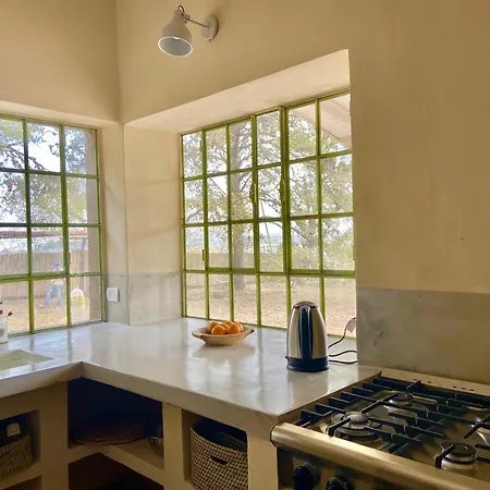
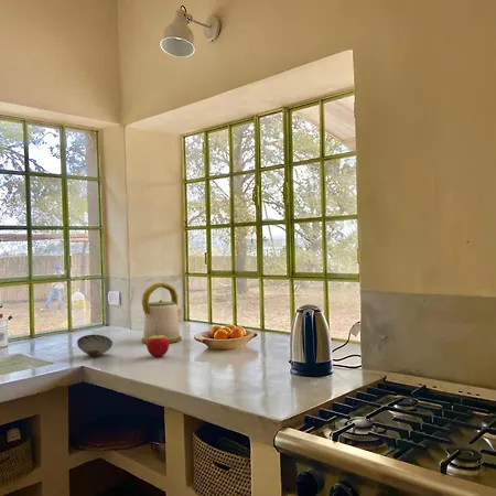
+ apple [145,328,170,358]
+ bowl [76,334,114,357]
+ kettle [141,282,184,344]
